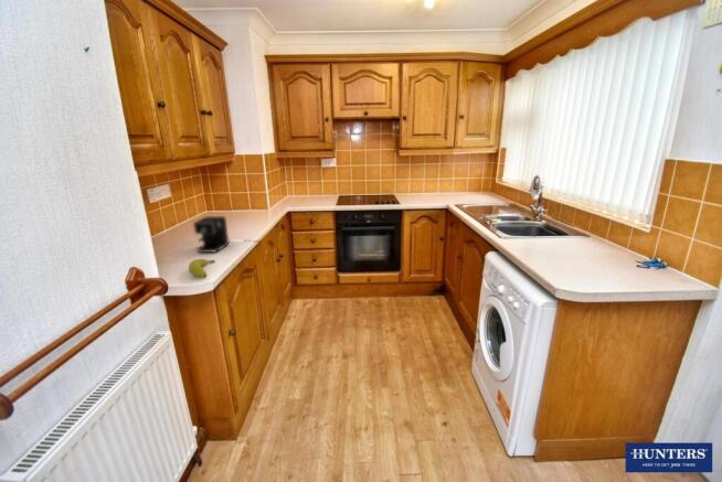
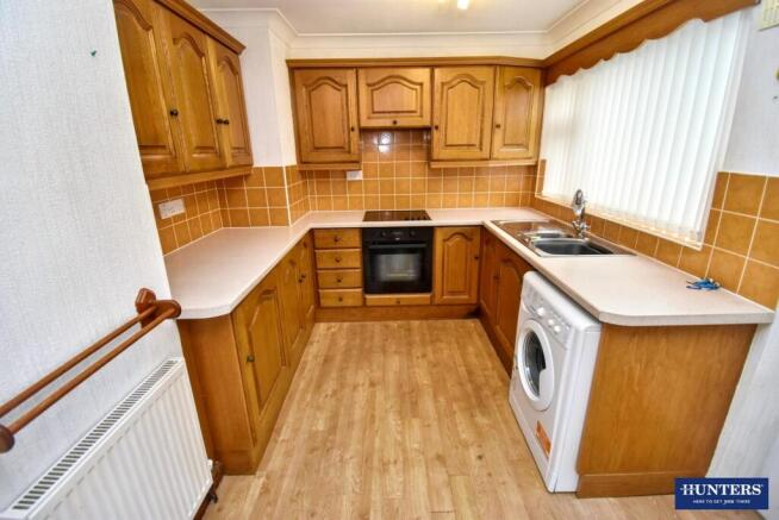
- coffee maker [192,215,263,254]
- fruit [188,258,216,279]
